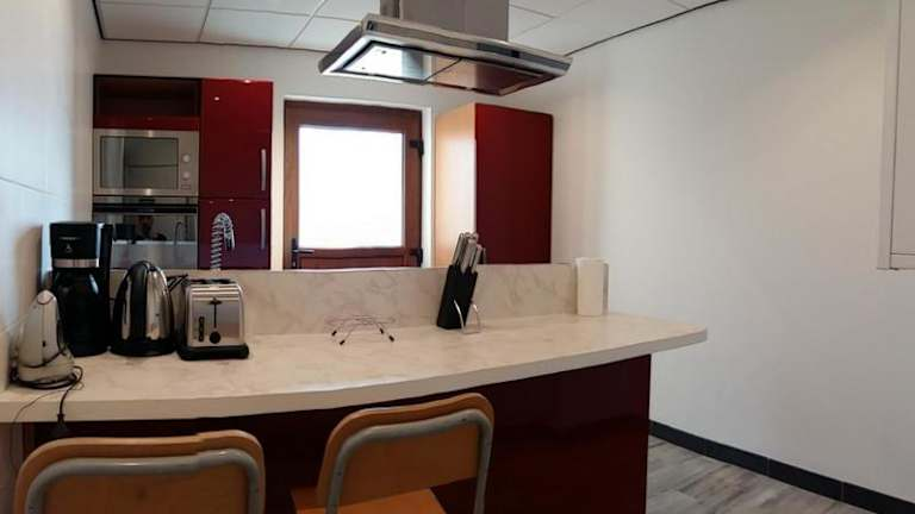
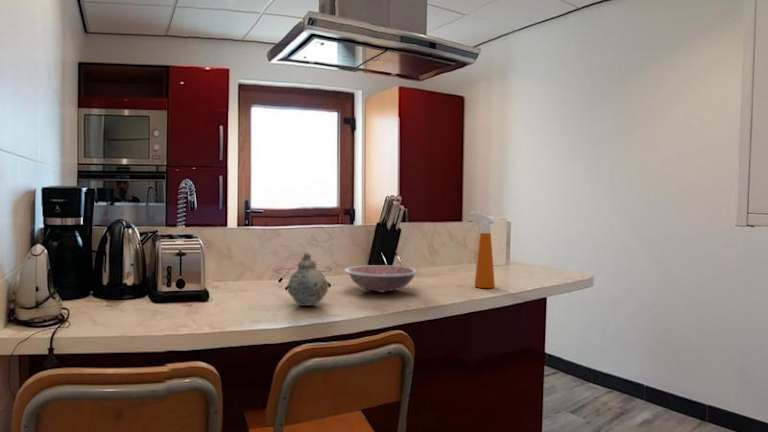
+ teapot [286,251,330,307]
+ spray bottle [465,211,496,289]
+ bowl [343,264,420,292]
